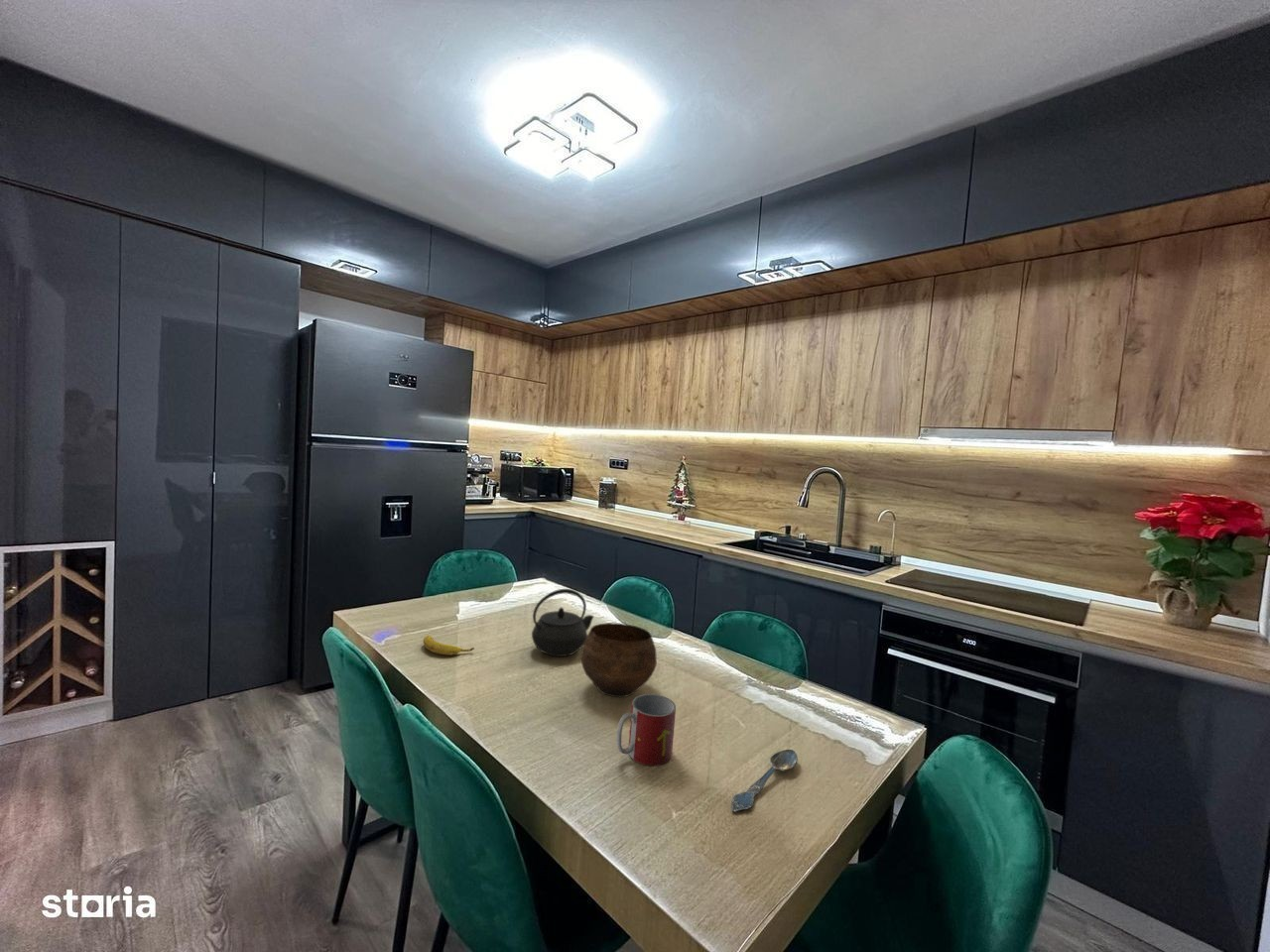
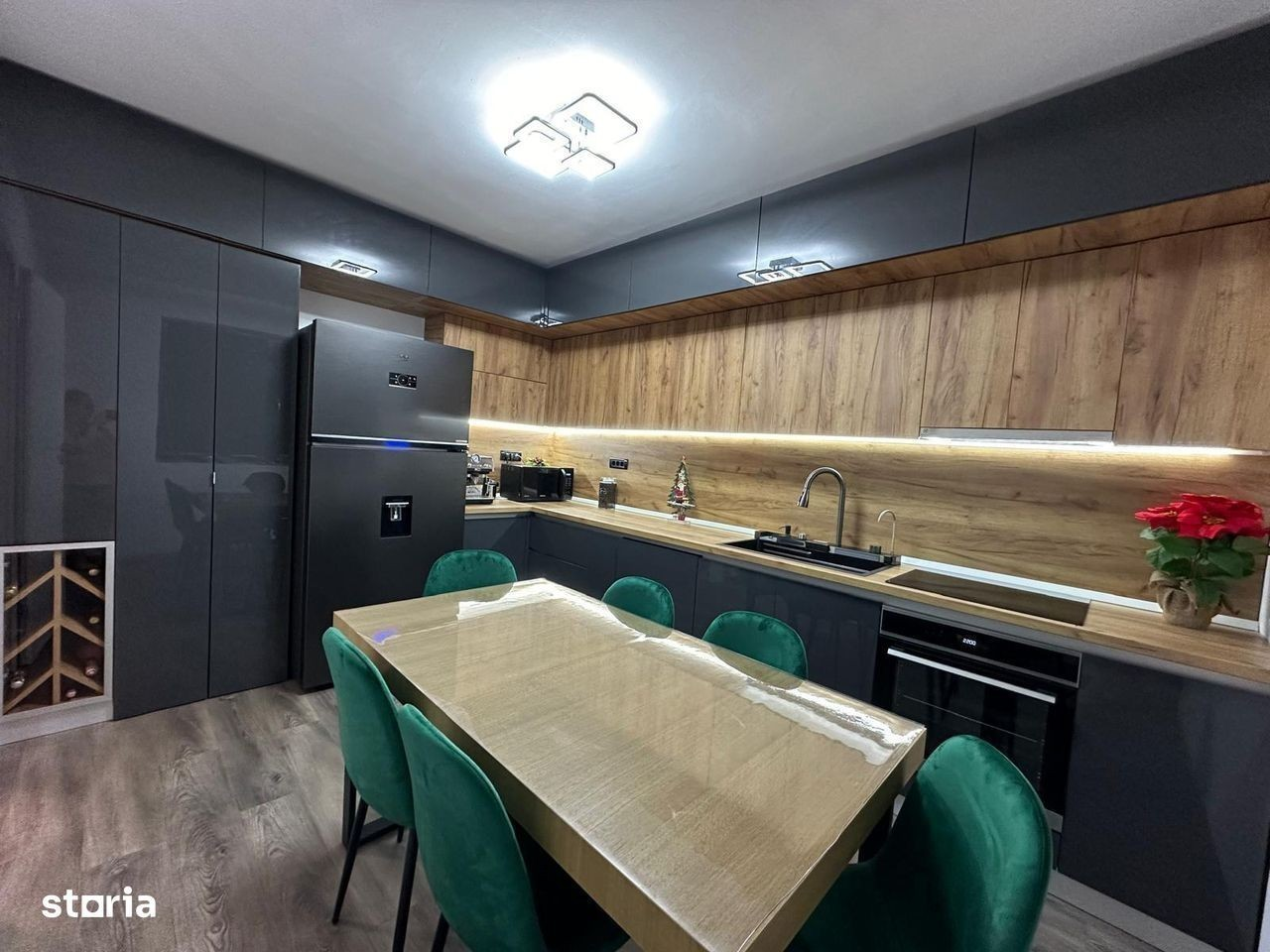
- banana [423,635,475,656]
- kettle [531,588,595,657]
- spoon [730,749,799,813]
- bowl [580,622,658,698]
- mug [616,693,677,767]
